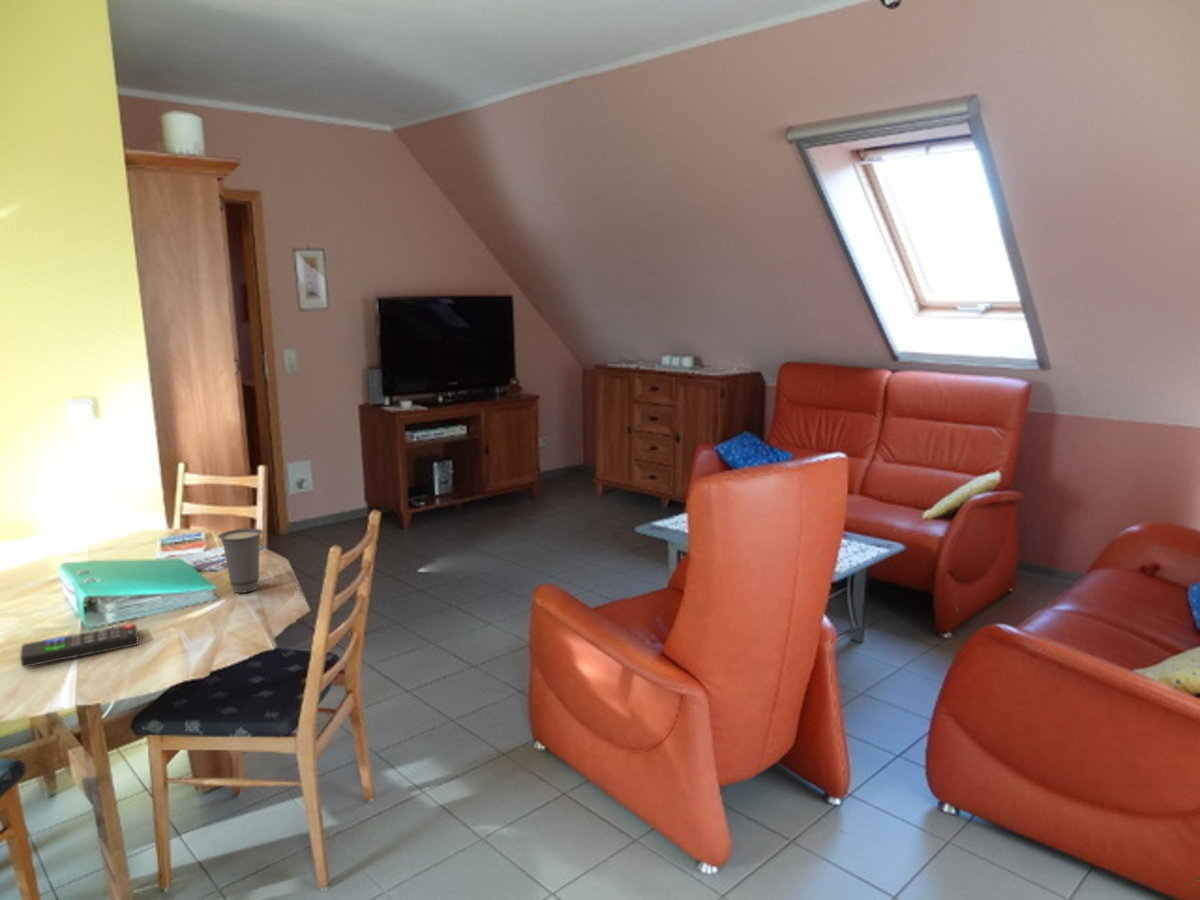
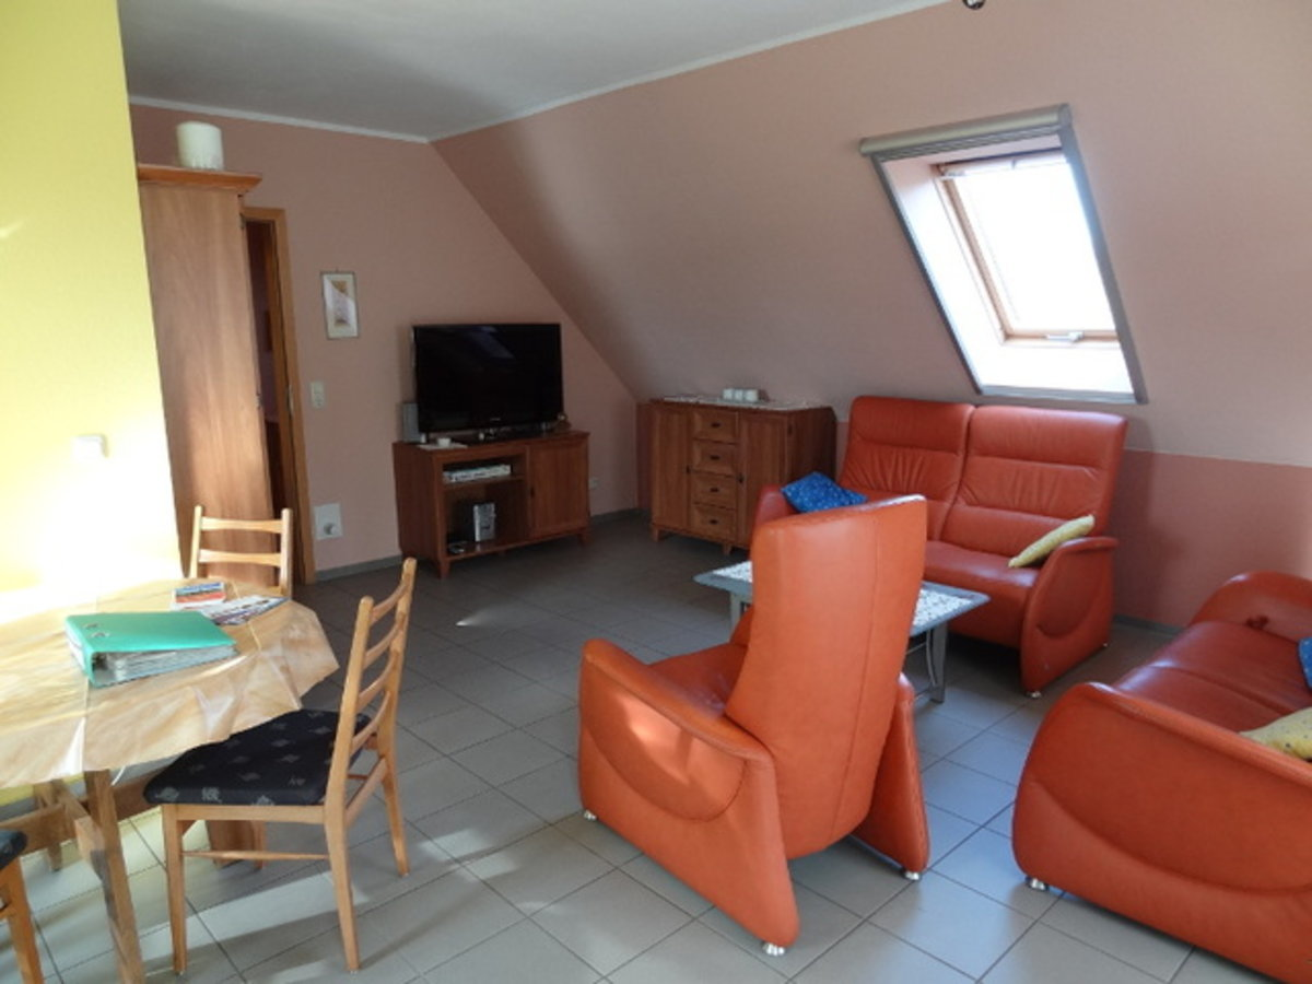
- remote control [19,623,140,668]
- cup [217,527,264,594]
